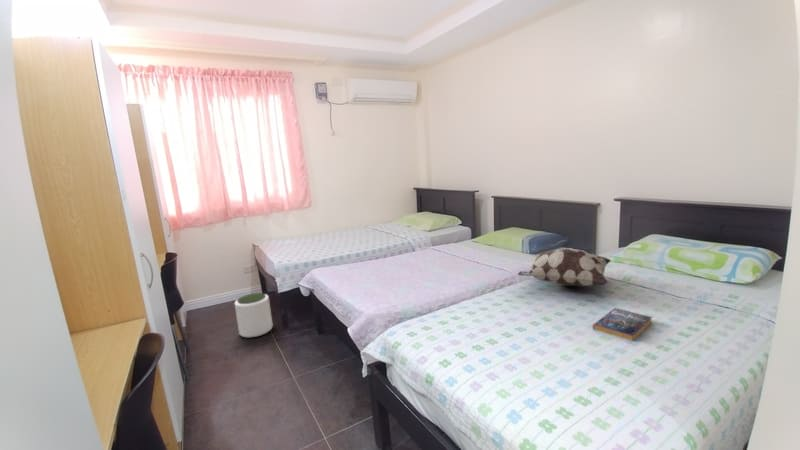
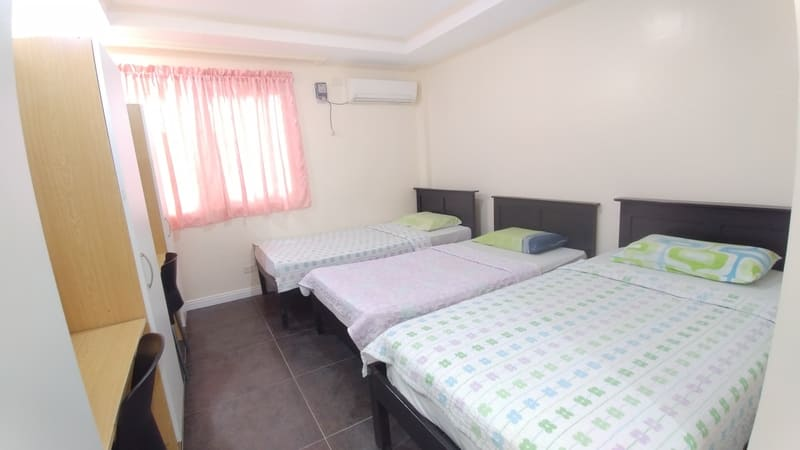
- plant pot [234,292,274,338]
- book [592,307,653,342]
- decorative pillow [517,247,612,287]
